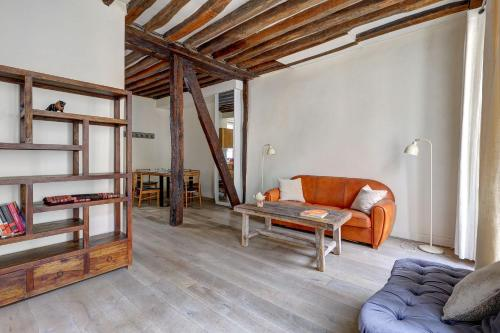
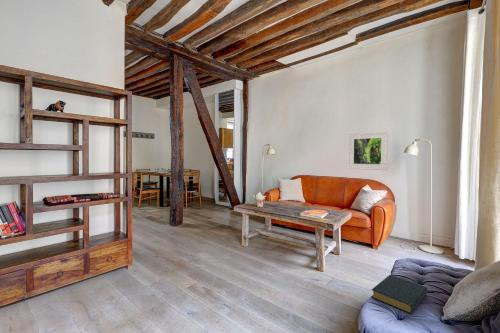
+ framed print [347,131,389,171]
+ hardback book [371,274,428,315]
